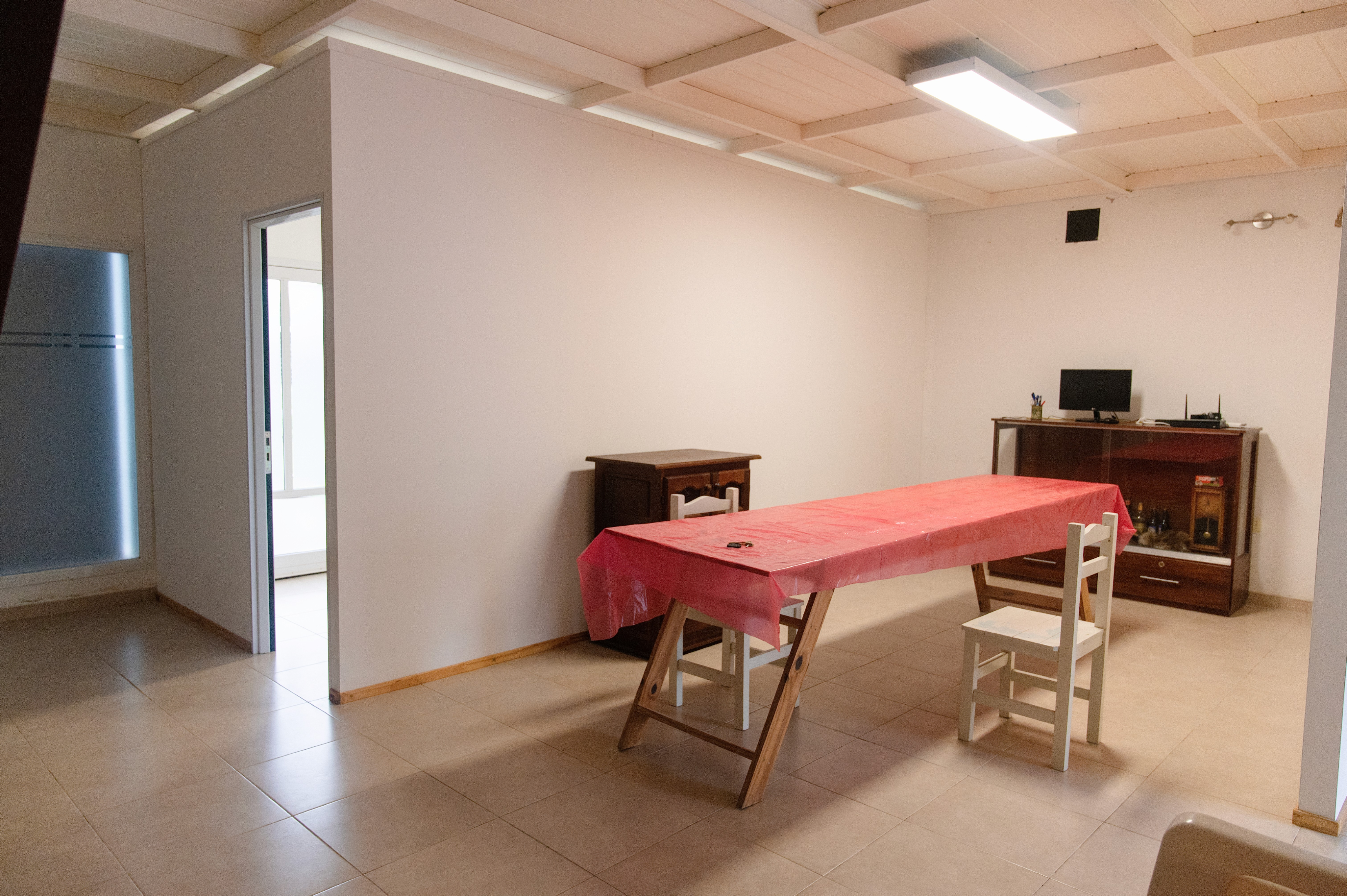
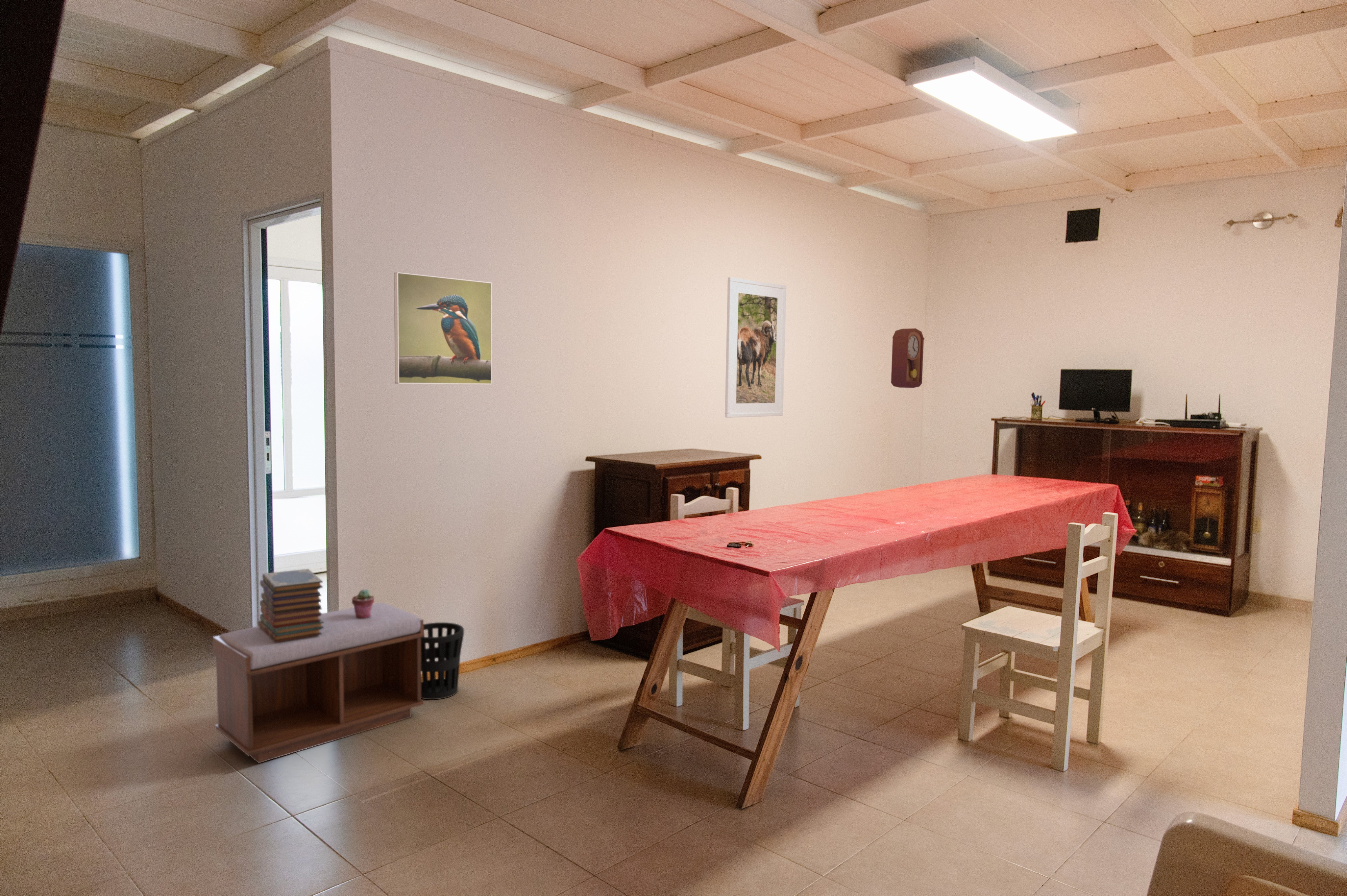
+ wastebasket [421,622,464,700]
+ book stack [257,569,324,642]
+ potted succulent [352,589,375,618]
+ bench [212,602,425,763]
+ pendulum clock [891,328,925,388]
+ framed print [394,272,492,385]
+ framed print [724,277,787,418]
